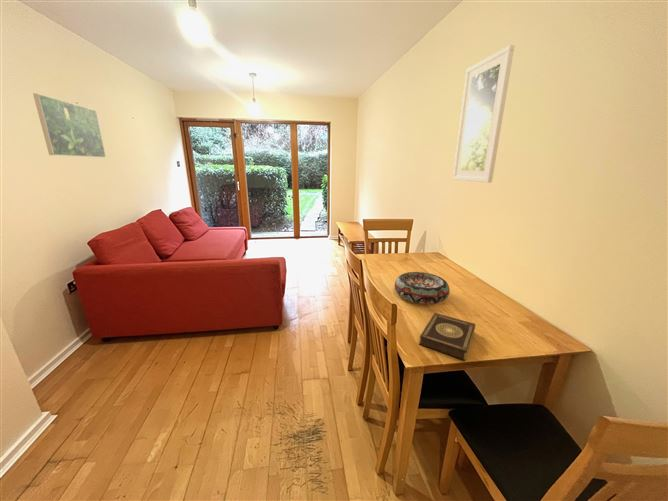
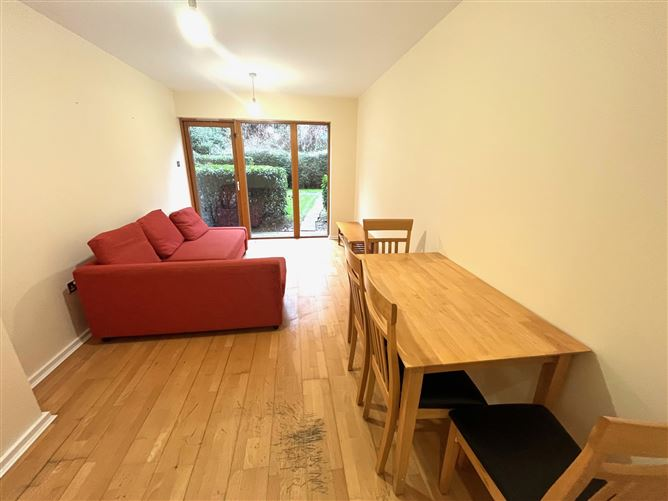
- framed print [32,93,107,159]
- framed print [452,44,515,184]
- decorative bowl [394,271,451,305]
- book [418,312,477,361]
